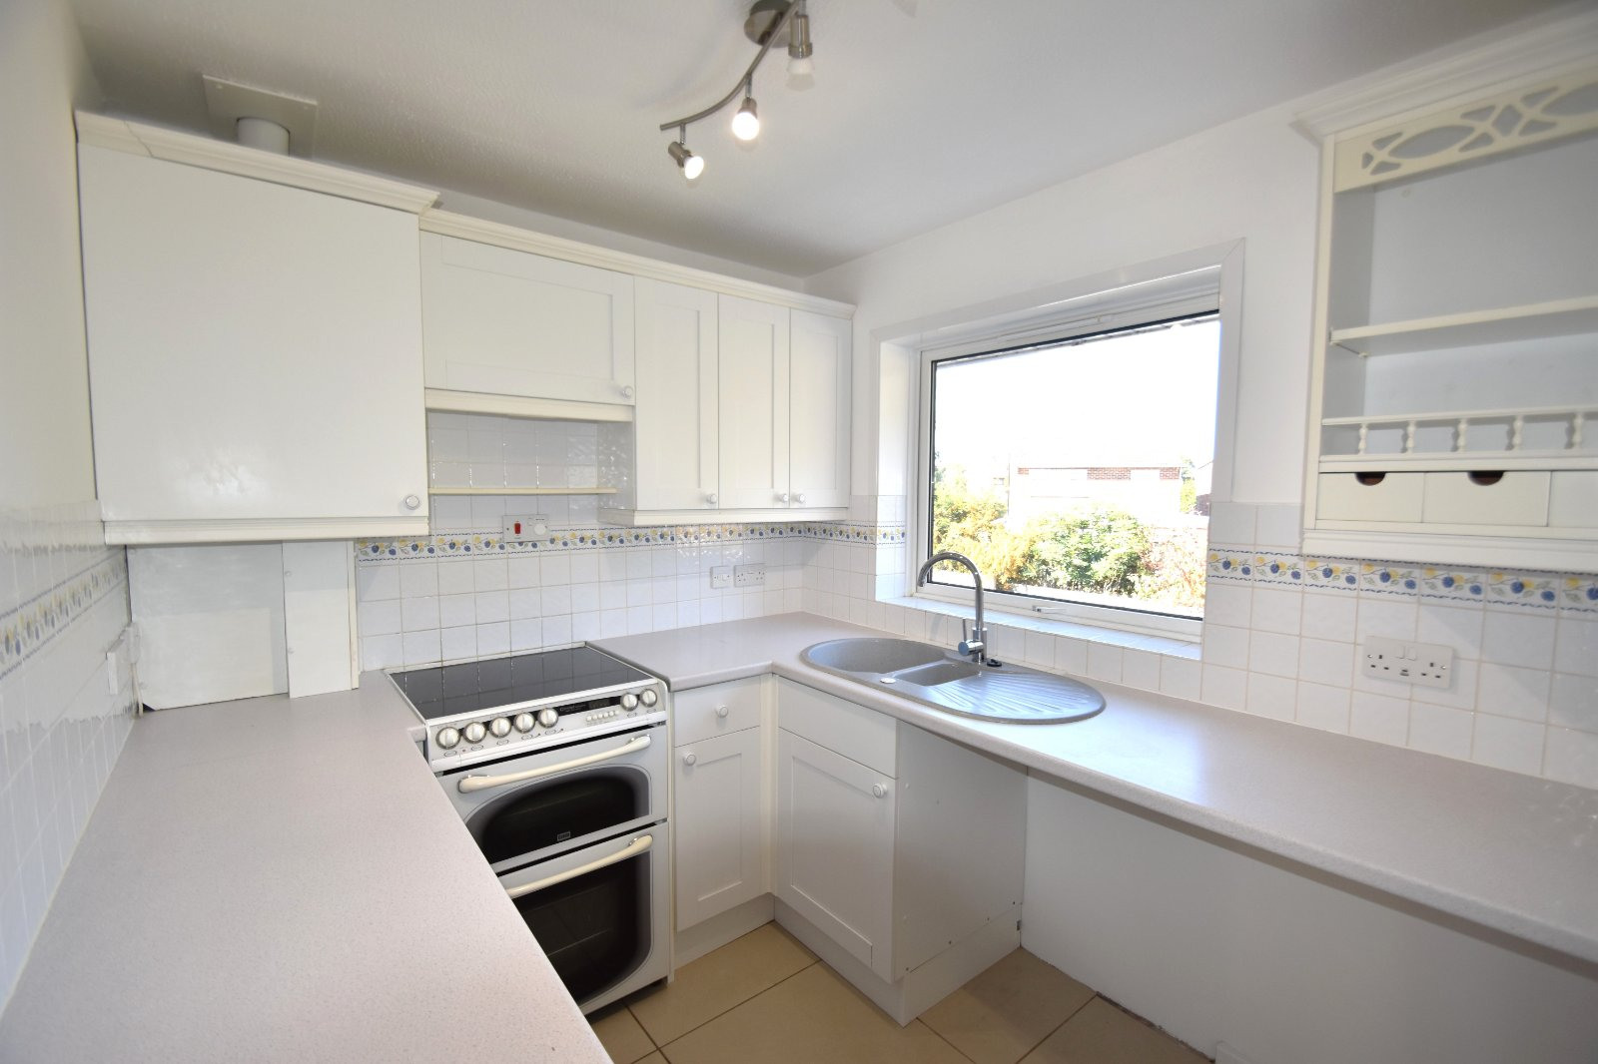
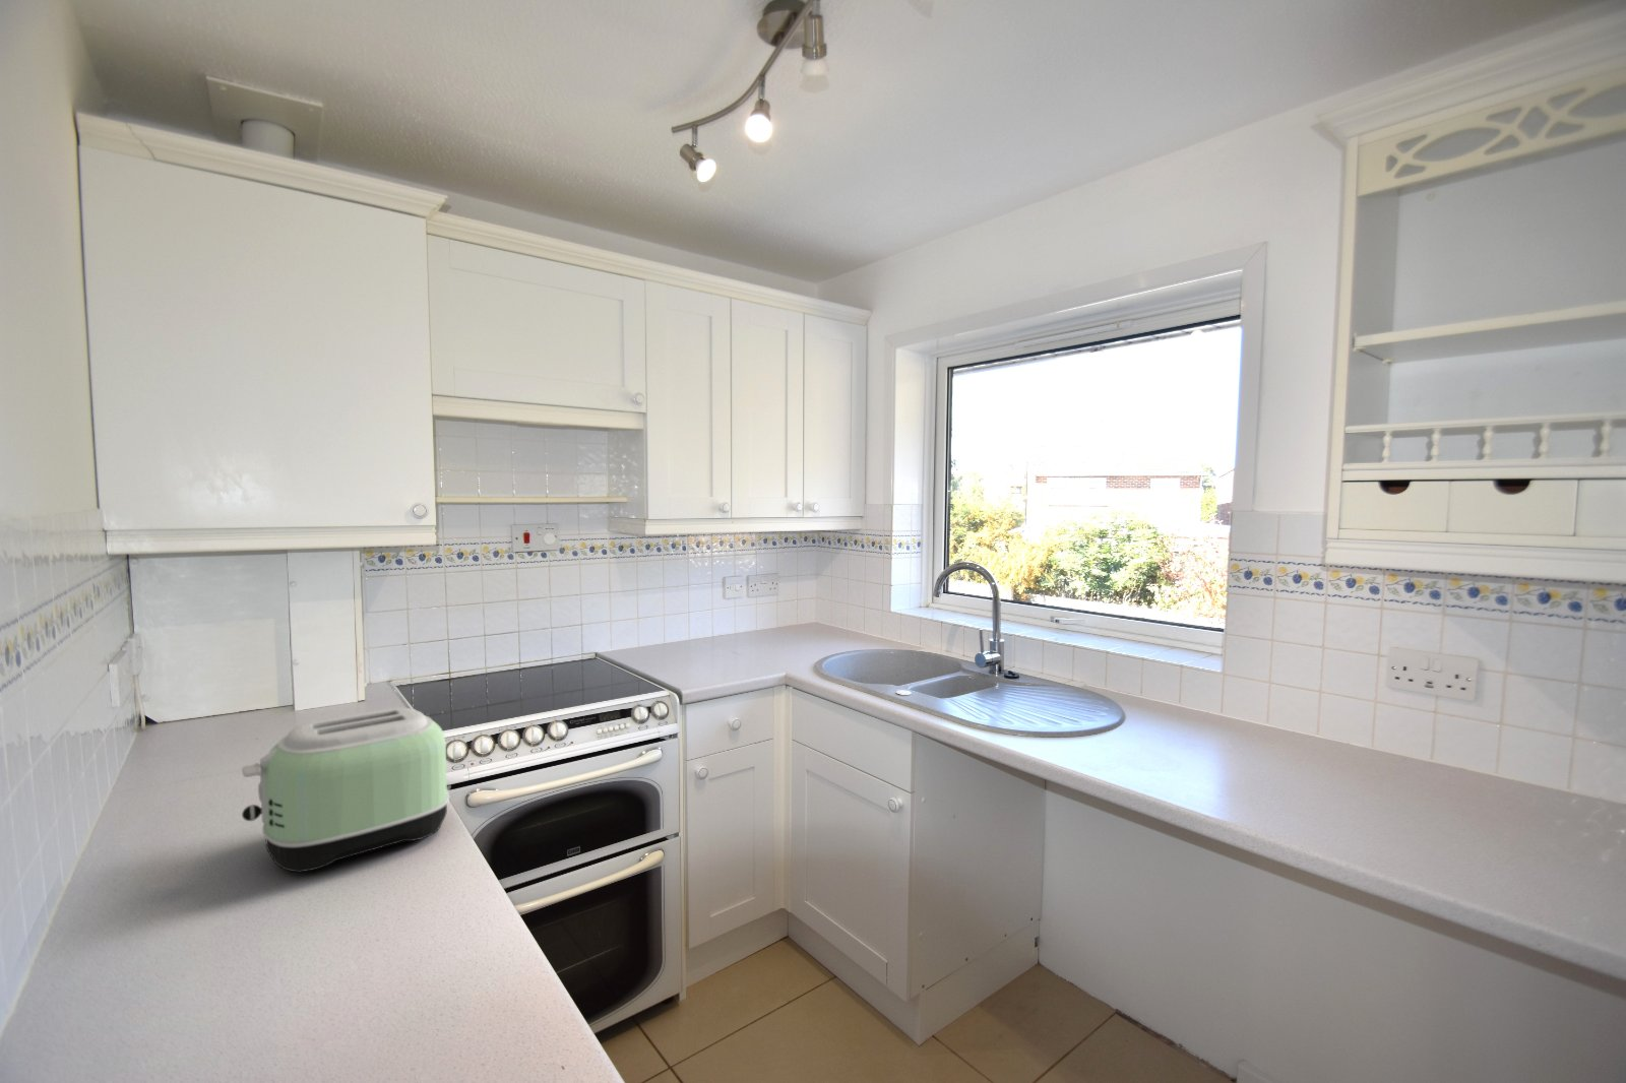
+ toaster [241,707,450,874]
